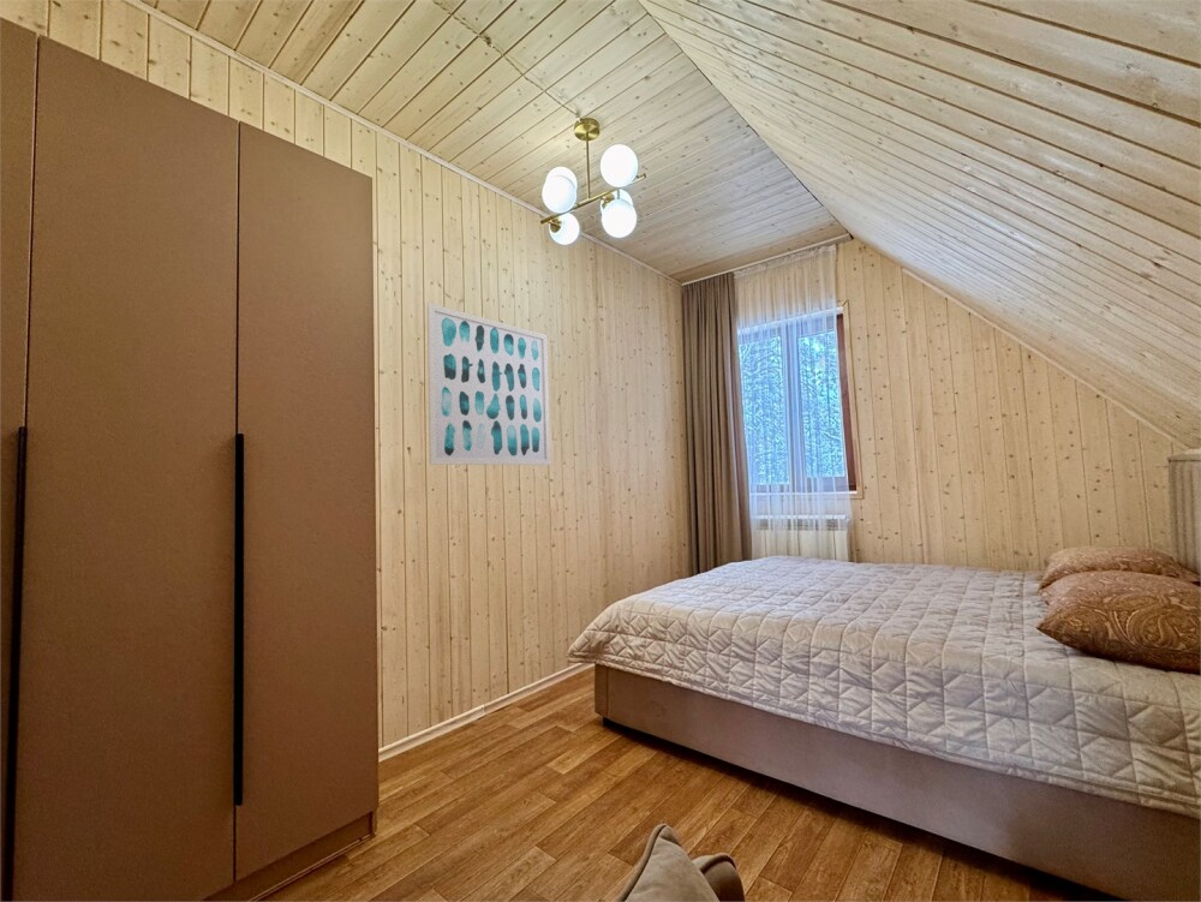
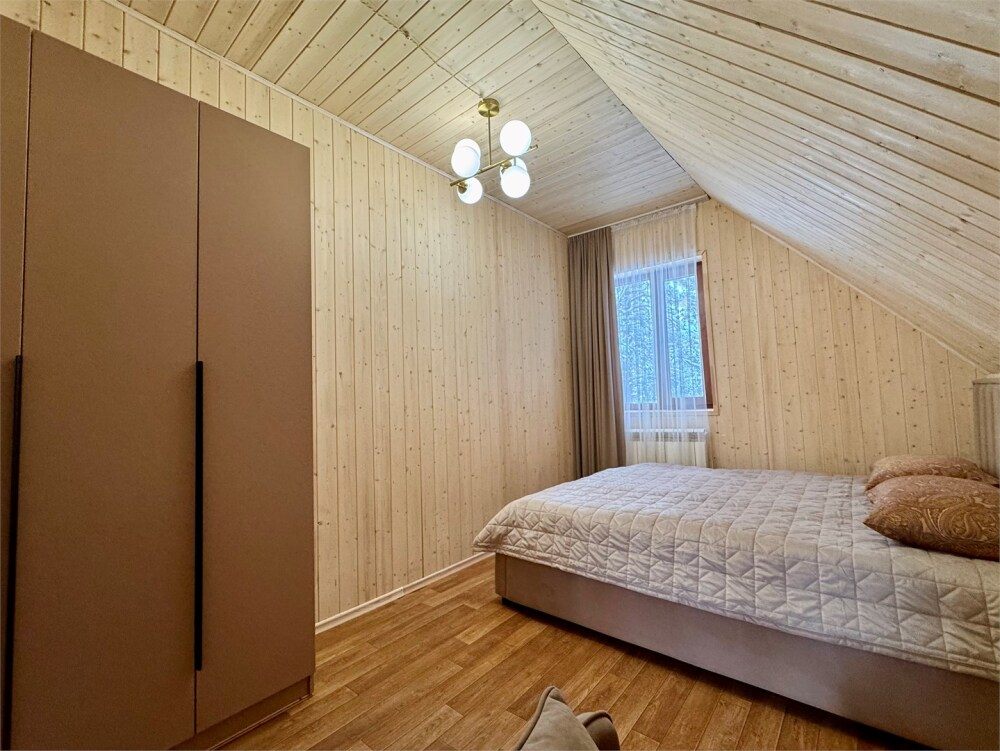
- wall art [426,301,552,466]
